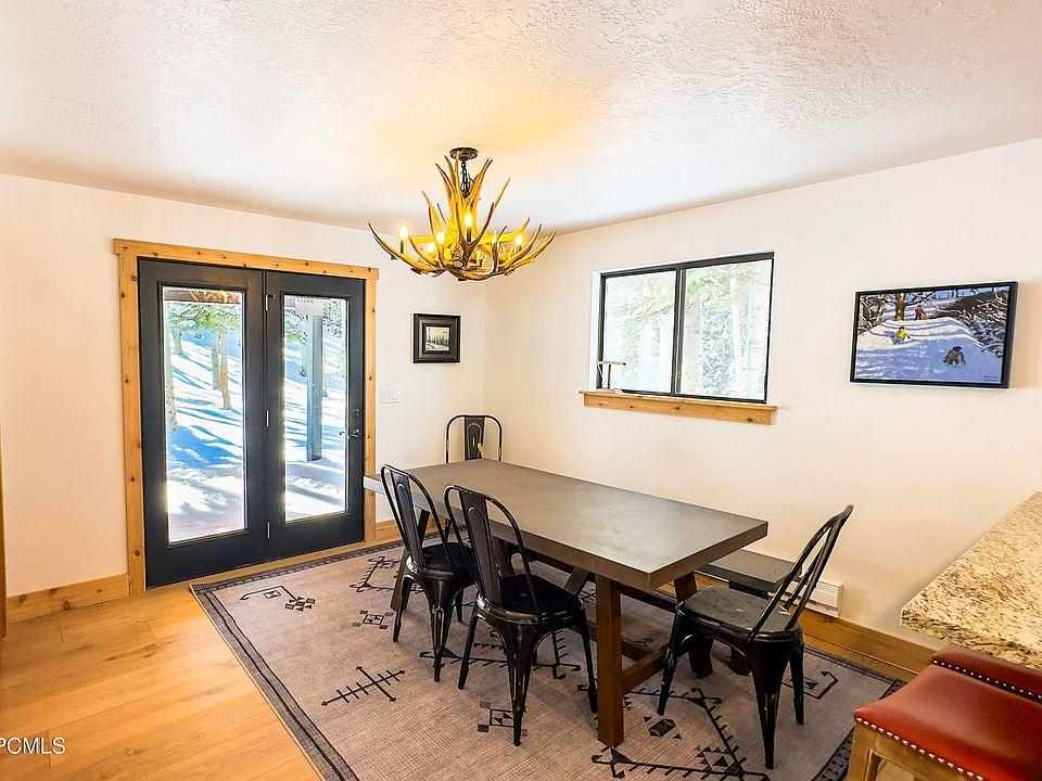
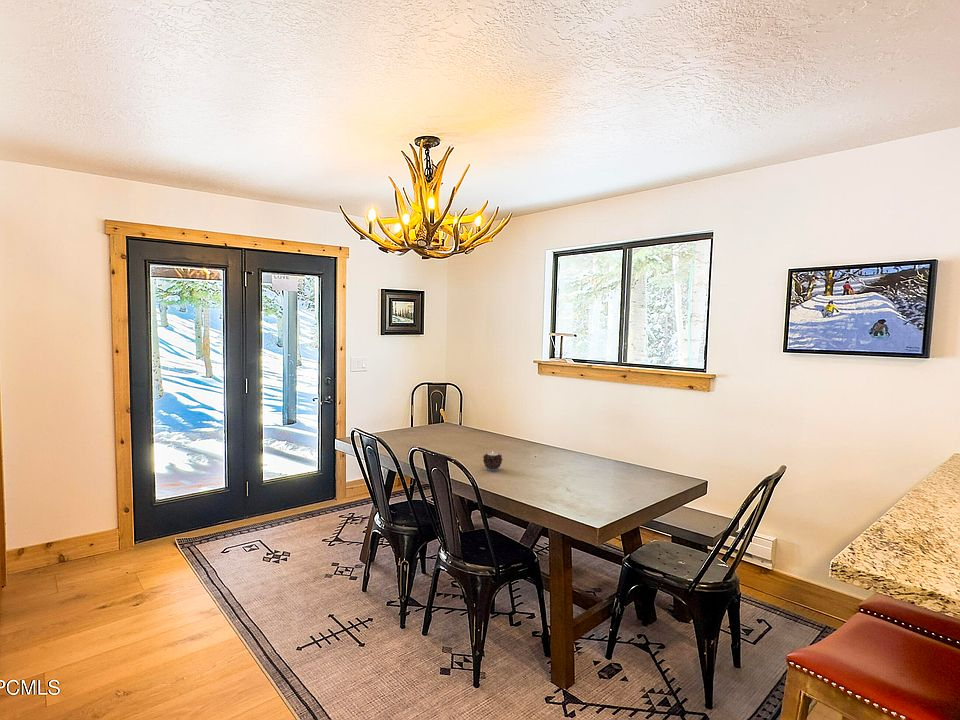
+ candle [482,451,504,471]
